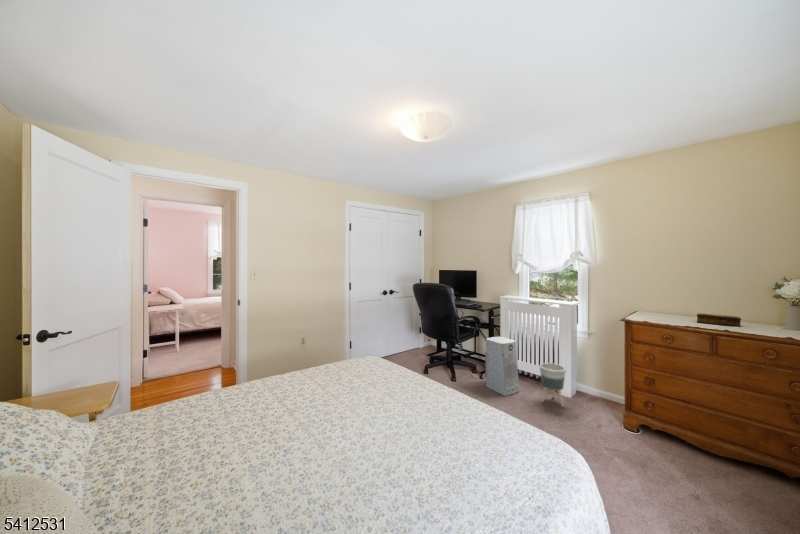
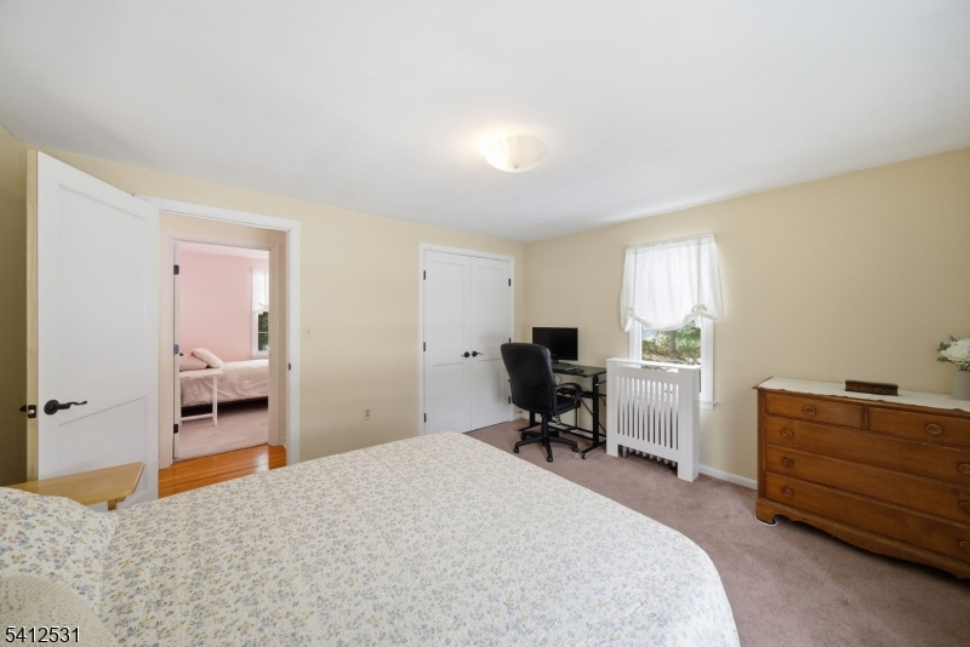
- air purifier [484,336,520,397]
- planter [538,362,567,408]
